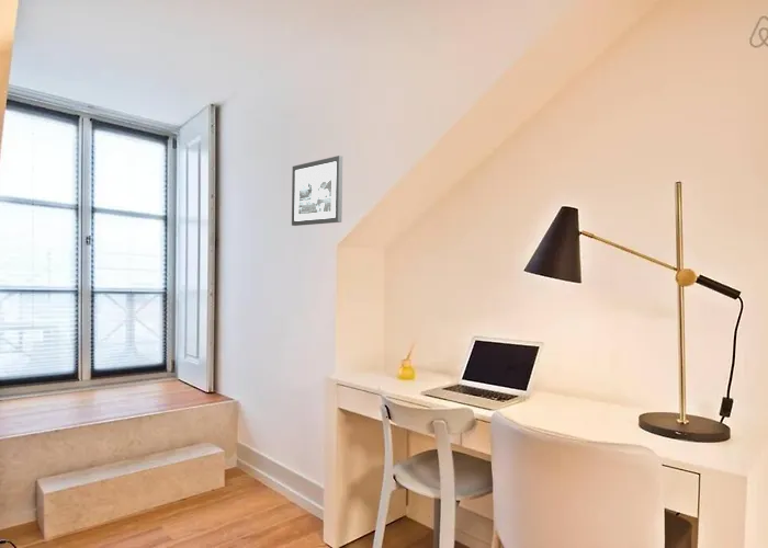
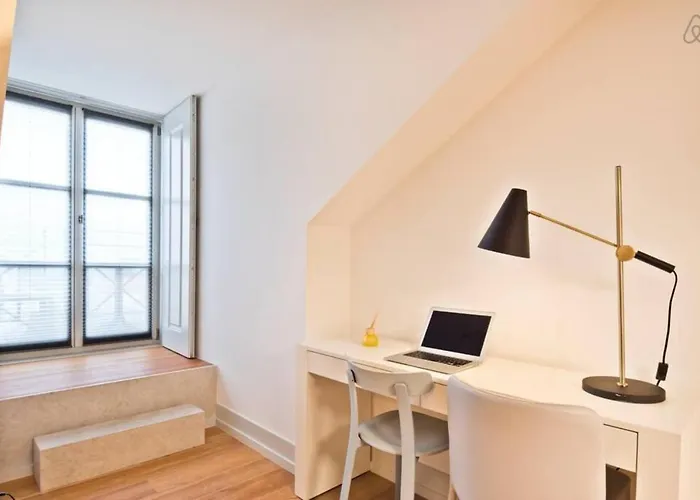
- picture frame [291,155,343,227]
